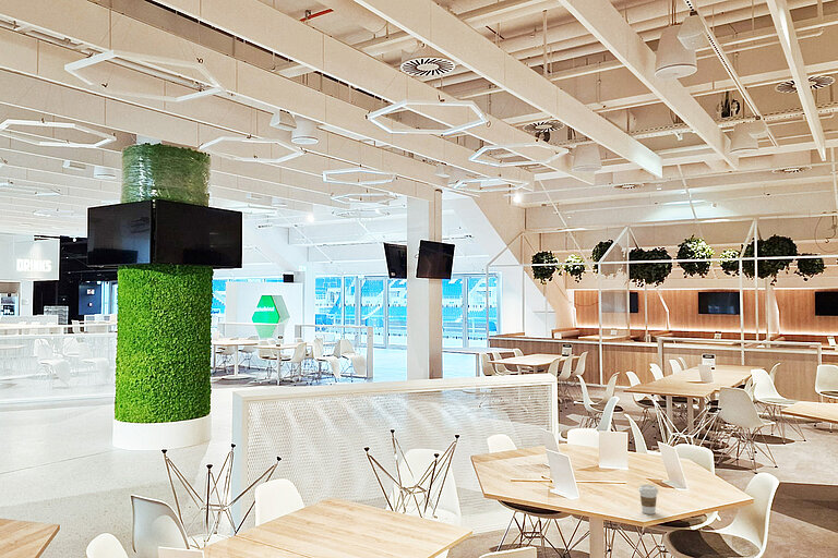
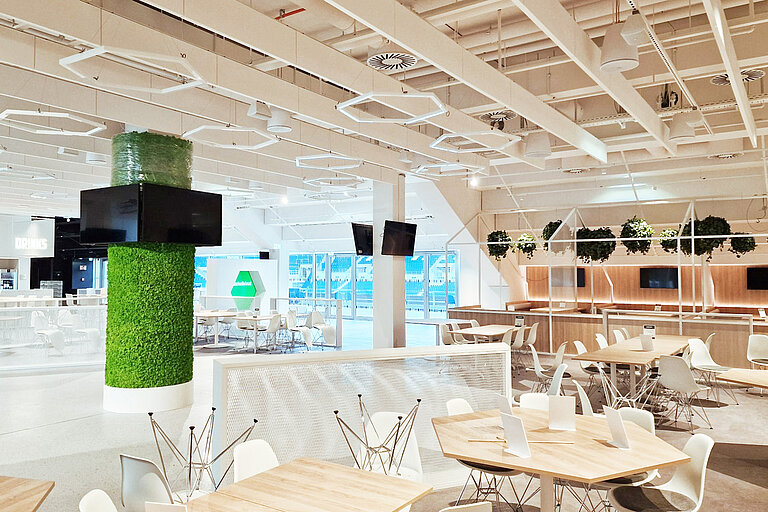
- coffee cup [637,484,659,515]
